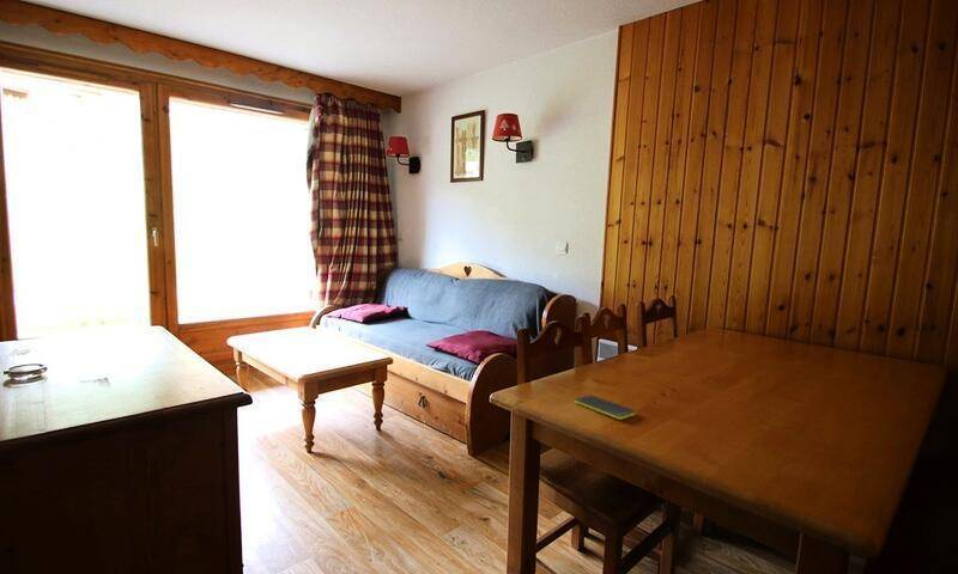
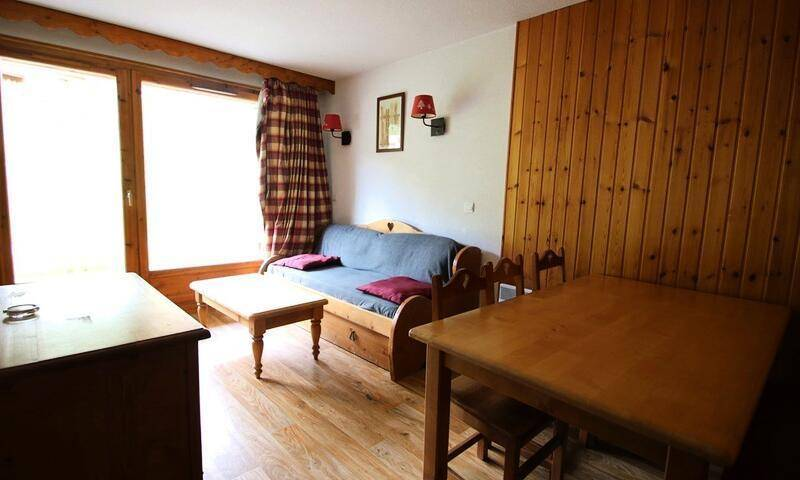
- smartphone [574,393,637,421]
